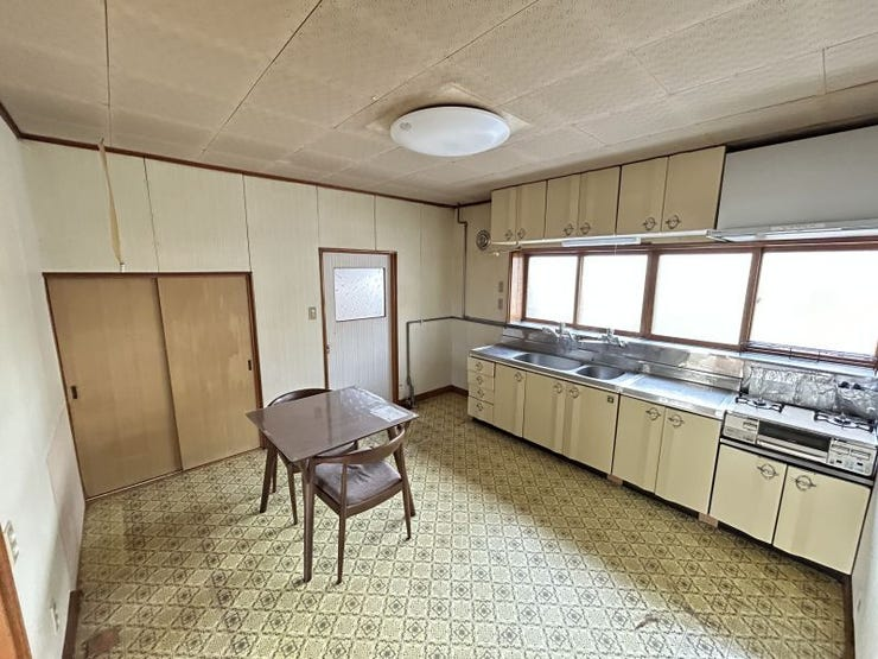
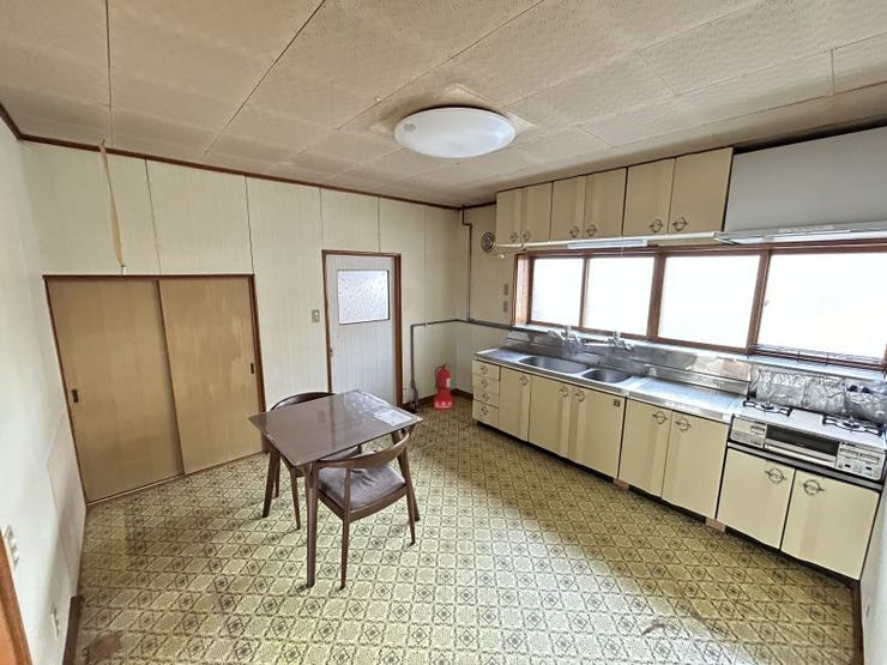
+ fire extinguisher [432,362,453,410]
